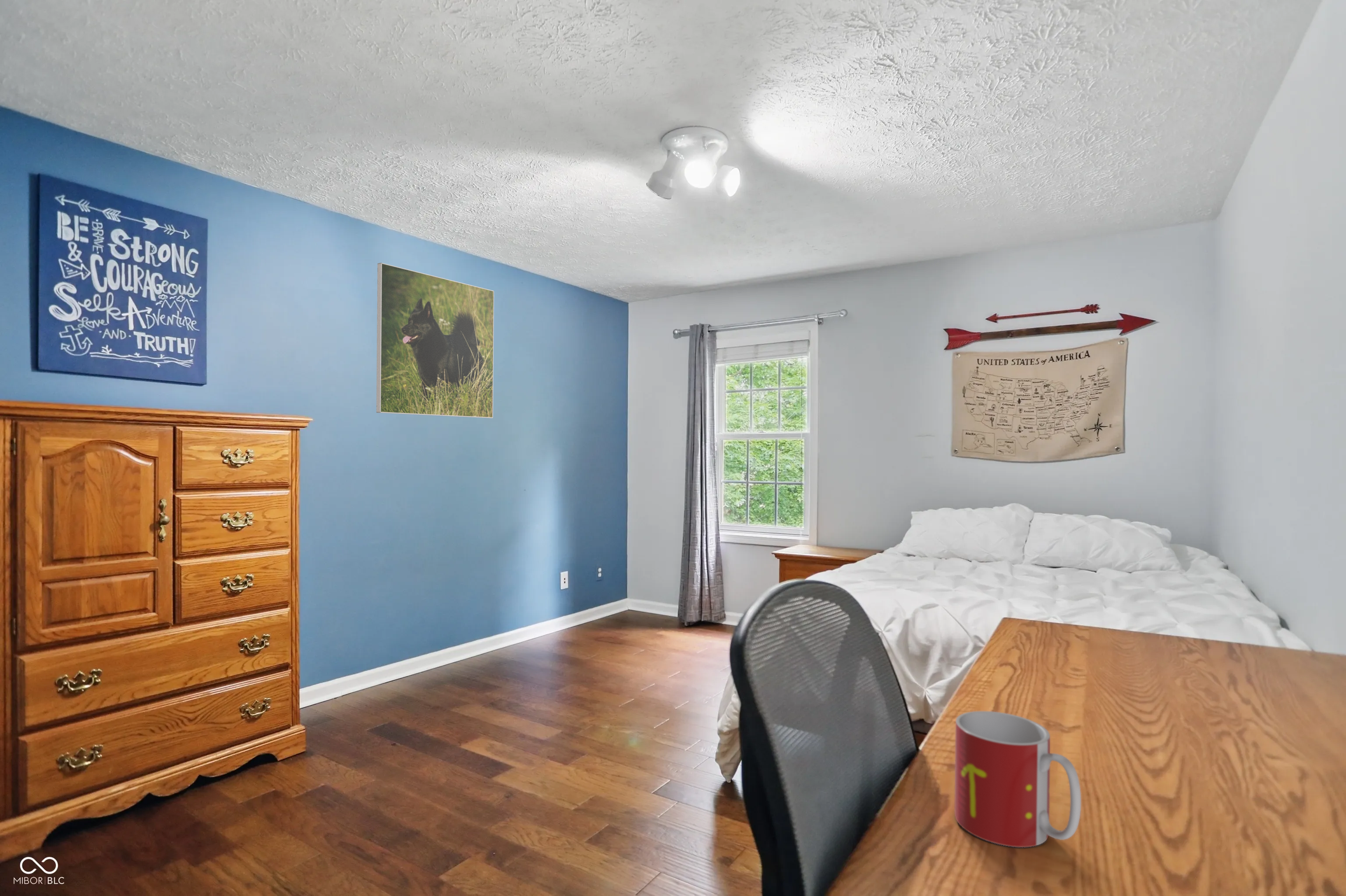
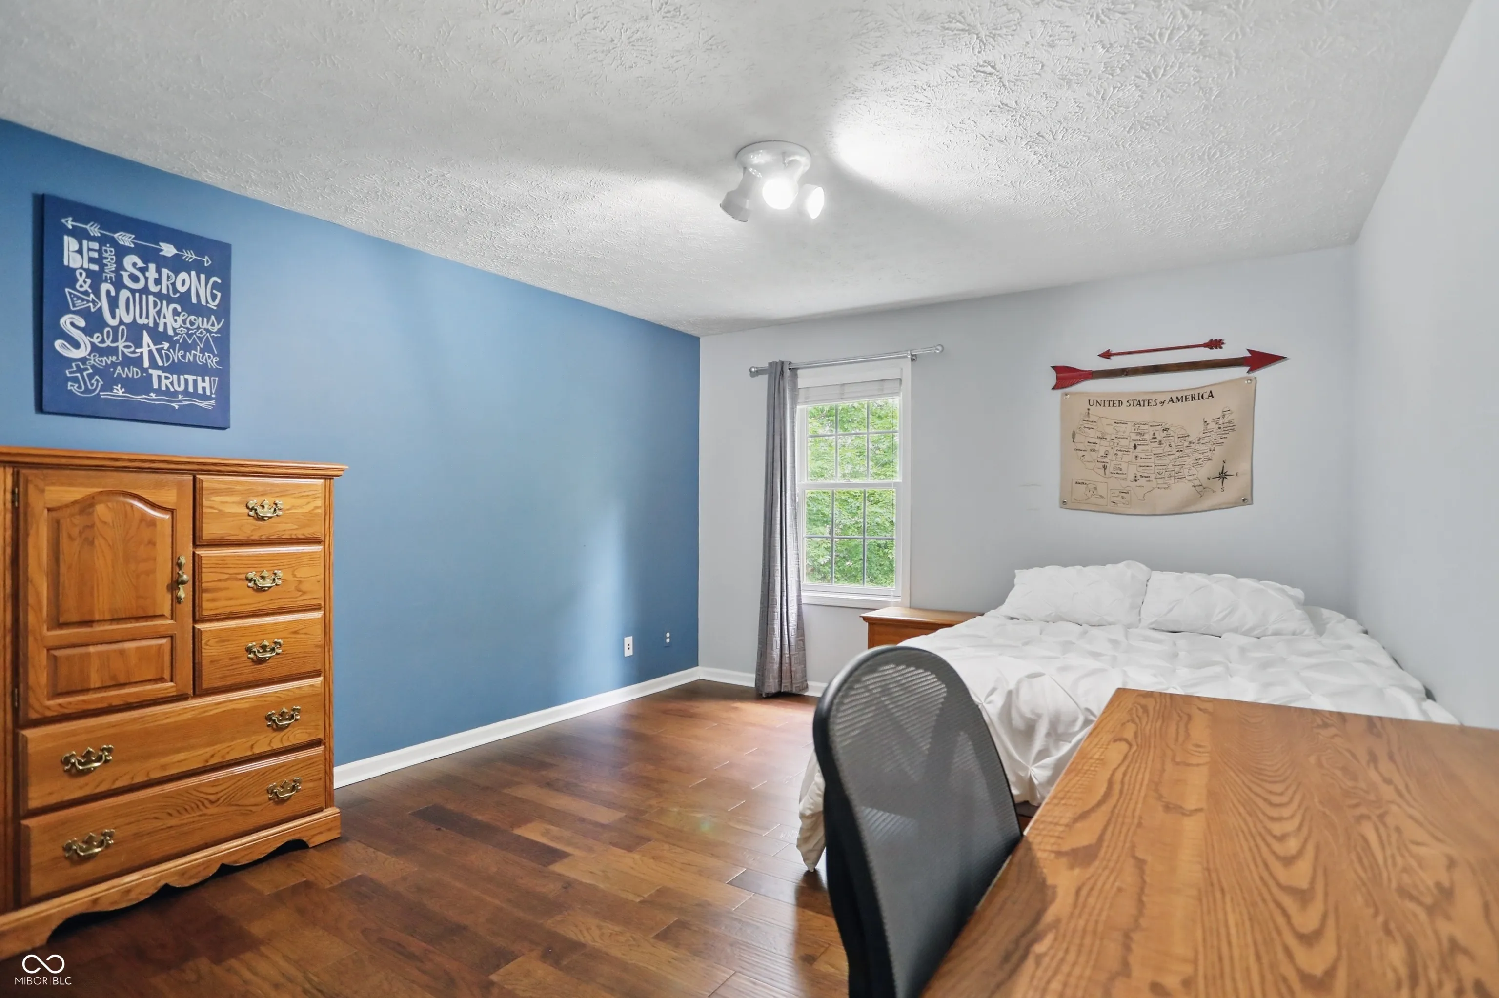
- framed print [376,262,495,419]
- mug [954,711,1081,848]
